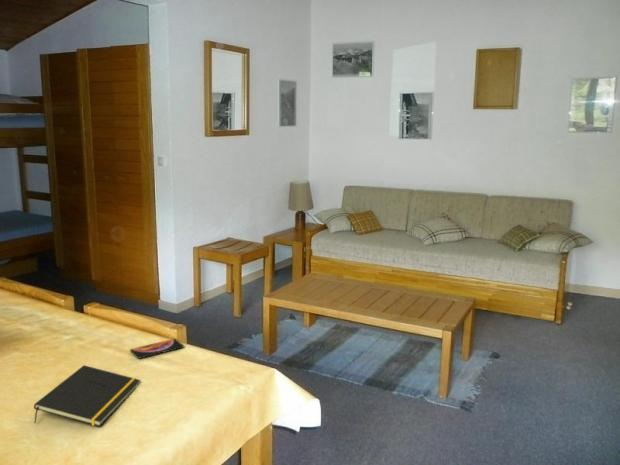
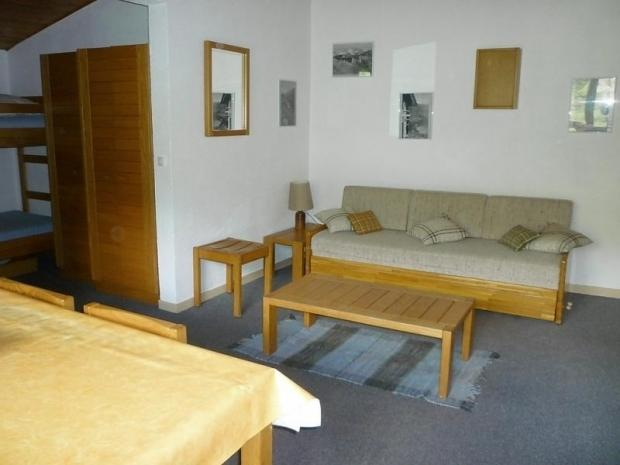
- smartphone [129,338,185,360]
- notepad [33,364,141,428]
